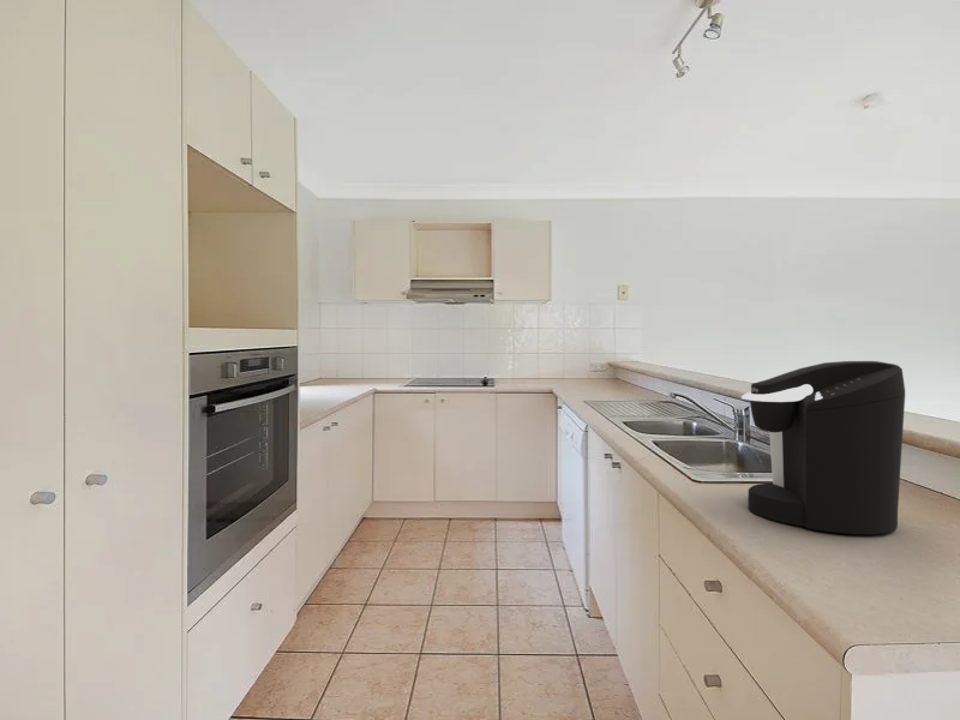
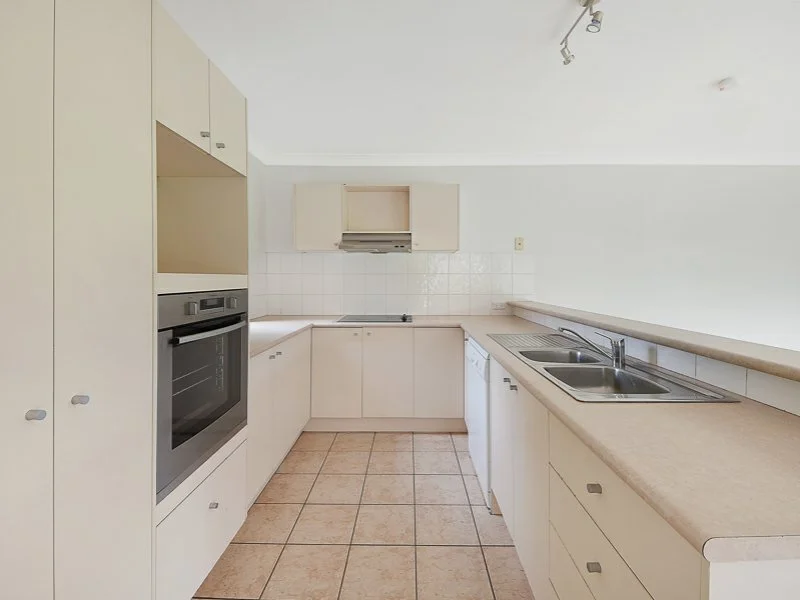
- coffee maker [740,360,906,535]
